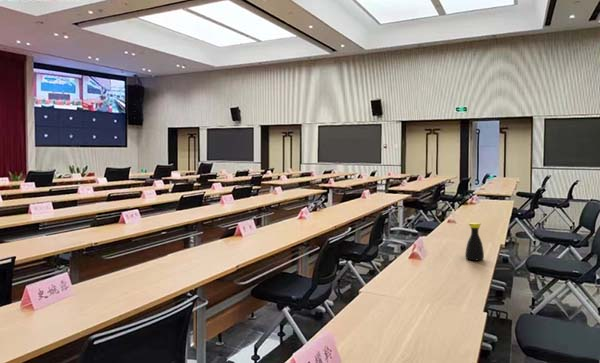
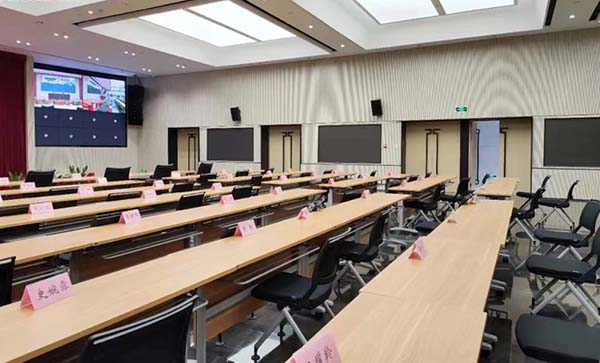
- bottle [464,222,485,261]
